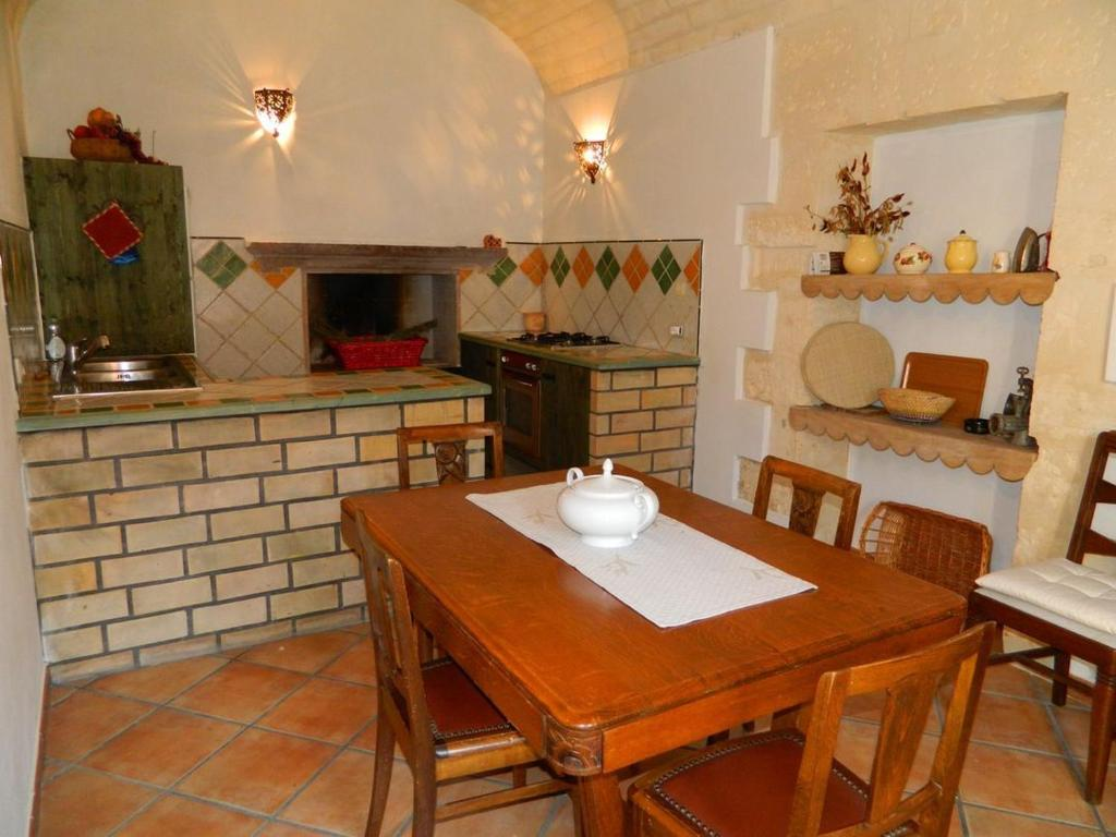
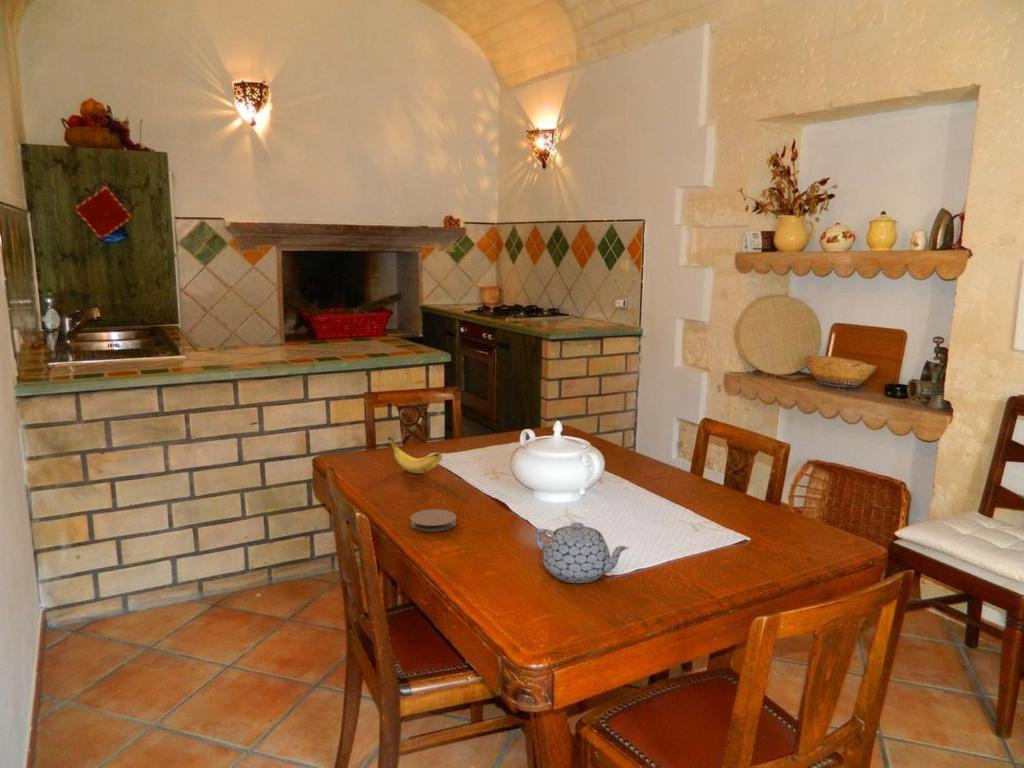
+ banana [387,436,443,474]
+ teapot [534,521,630,584]
+ coaster [409,508,458,533]
